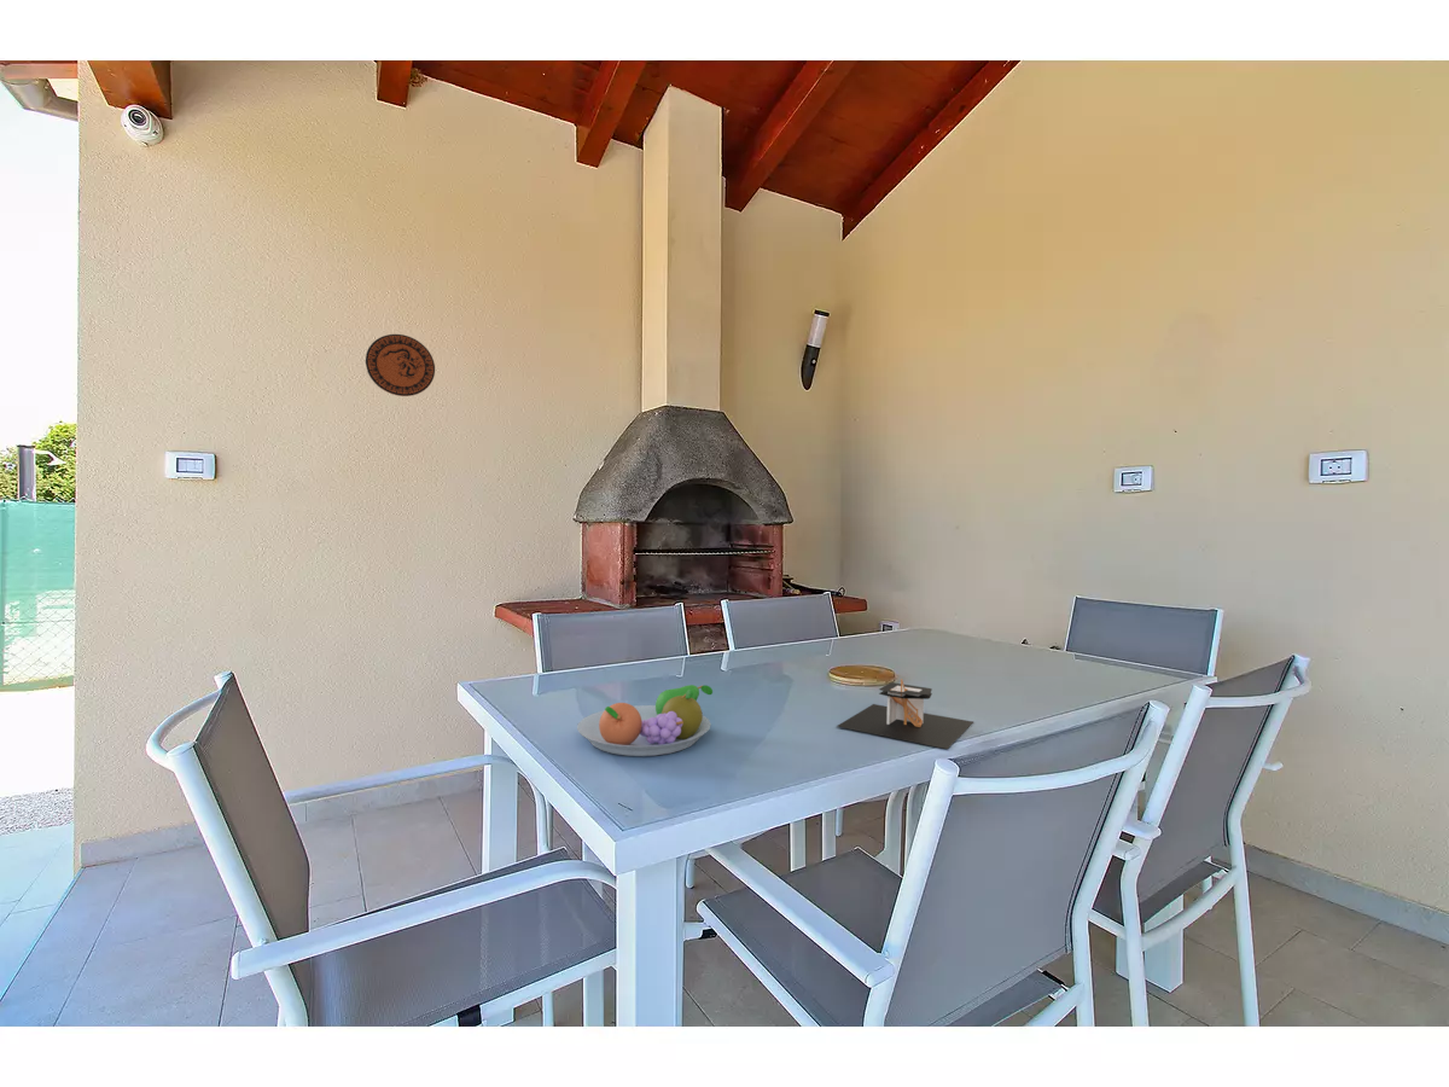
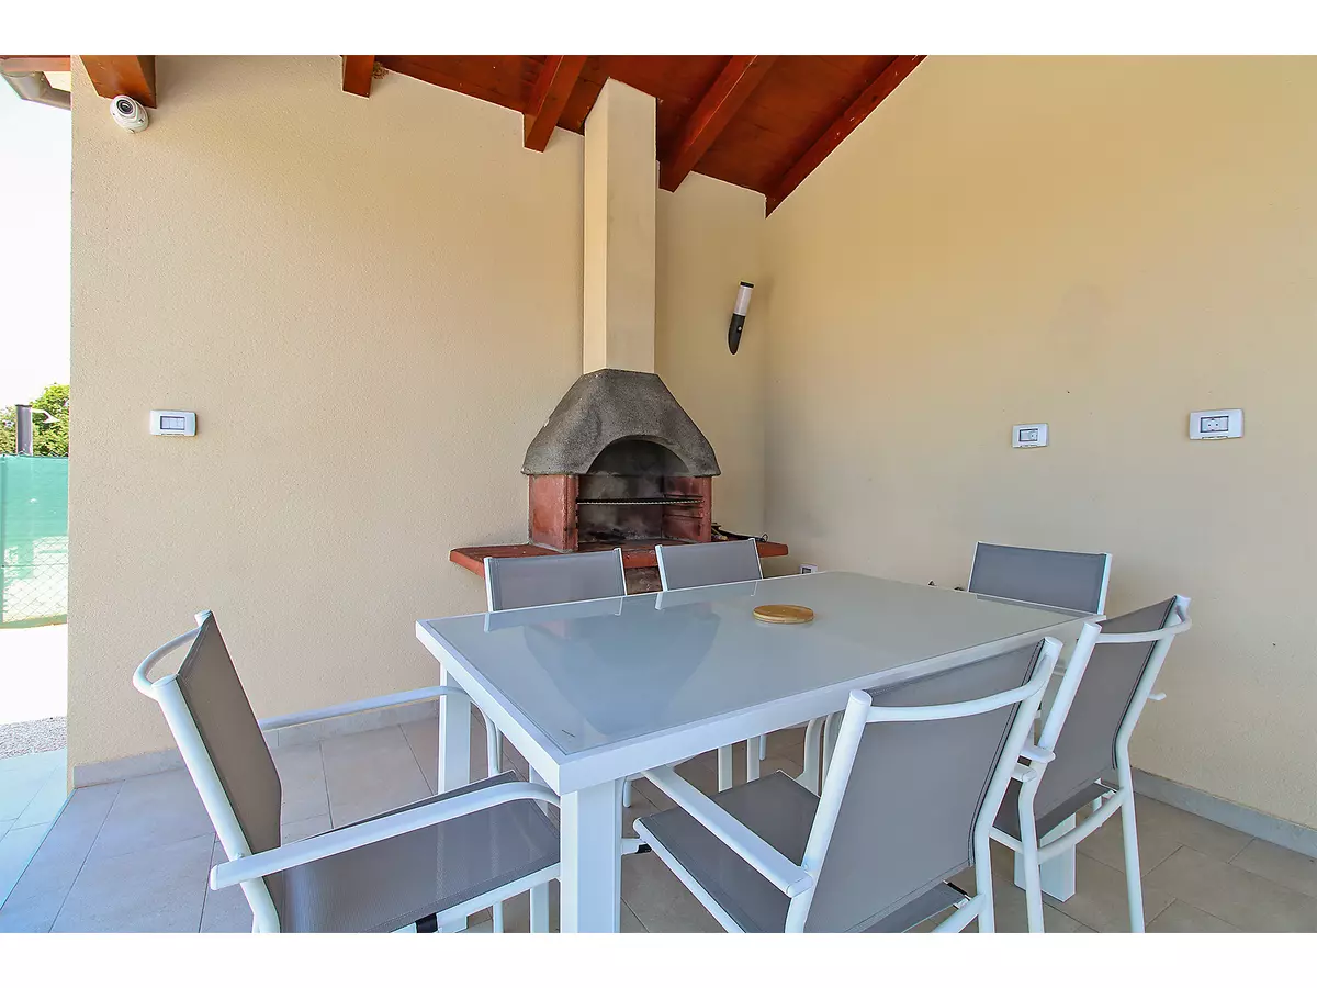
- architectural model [836,678,974,750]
- fruit bowl [576,684,714,757]
- decorative plate [365,333,436,397]
